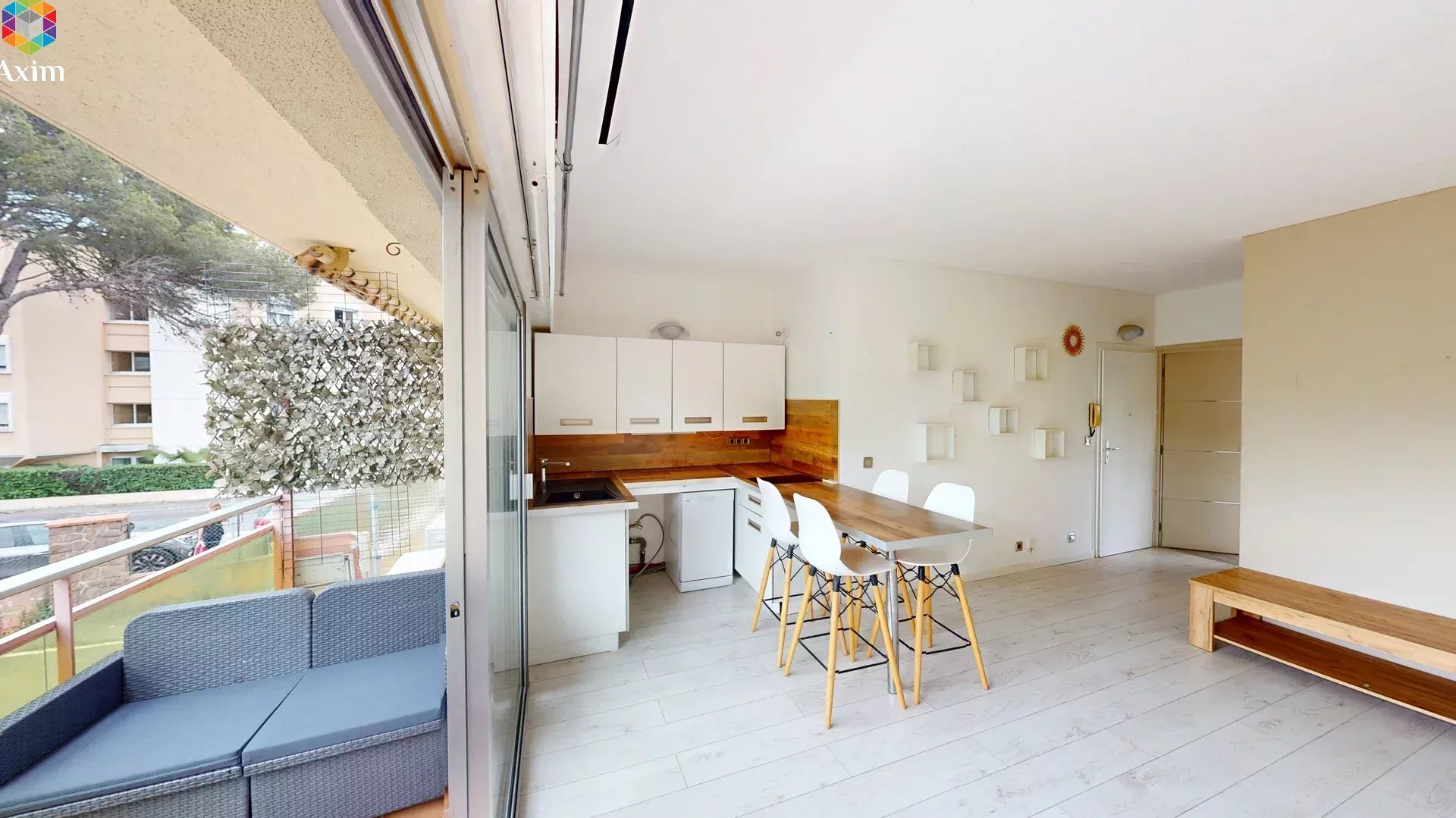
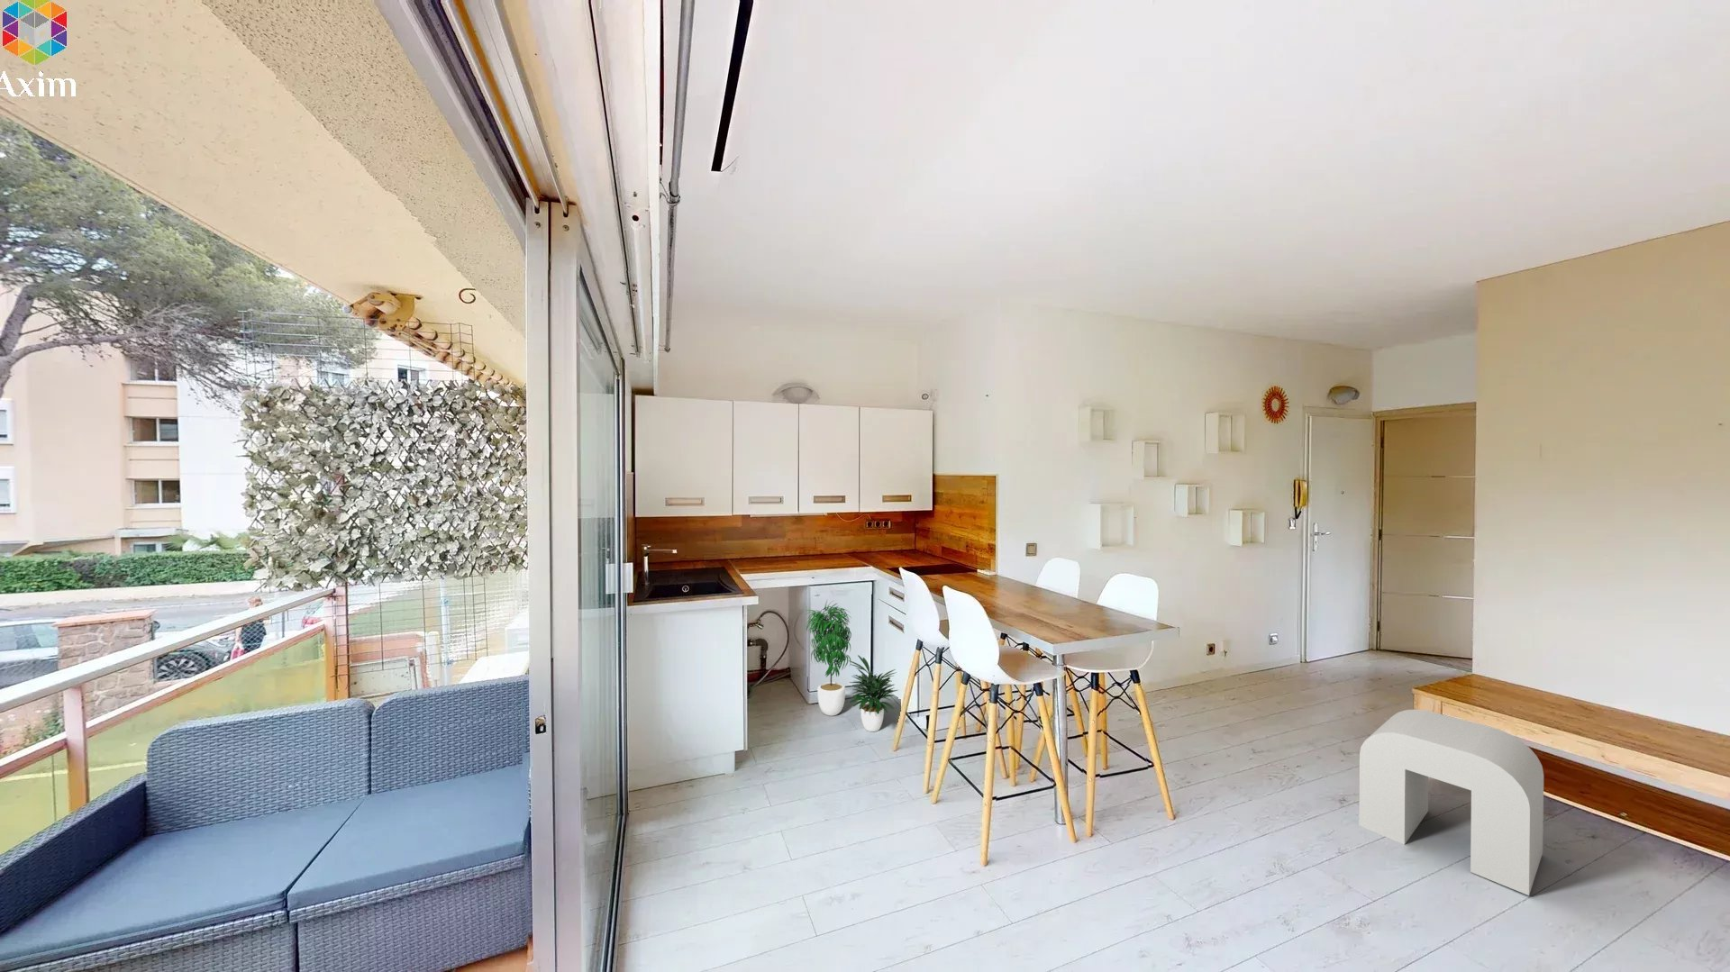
+ stool [1358,709,1545,896]
+ potted plant [806,600,898,732]
